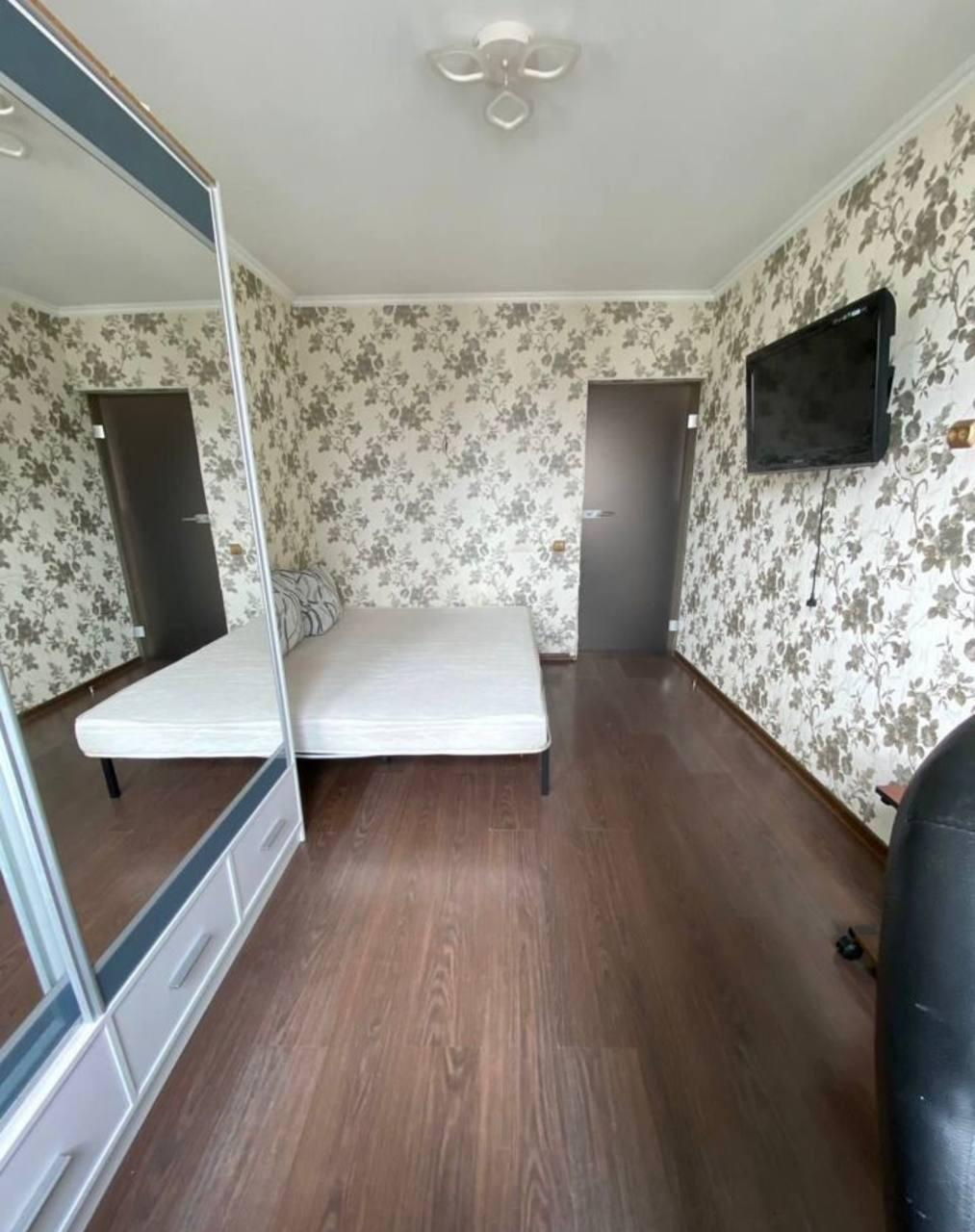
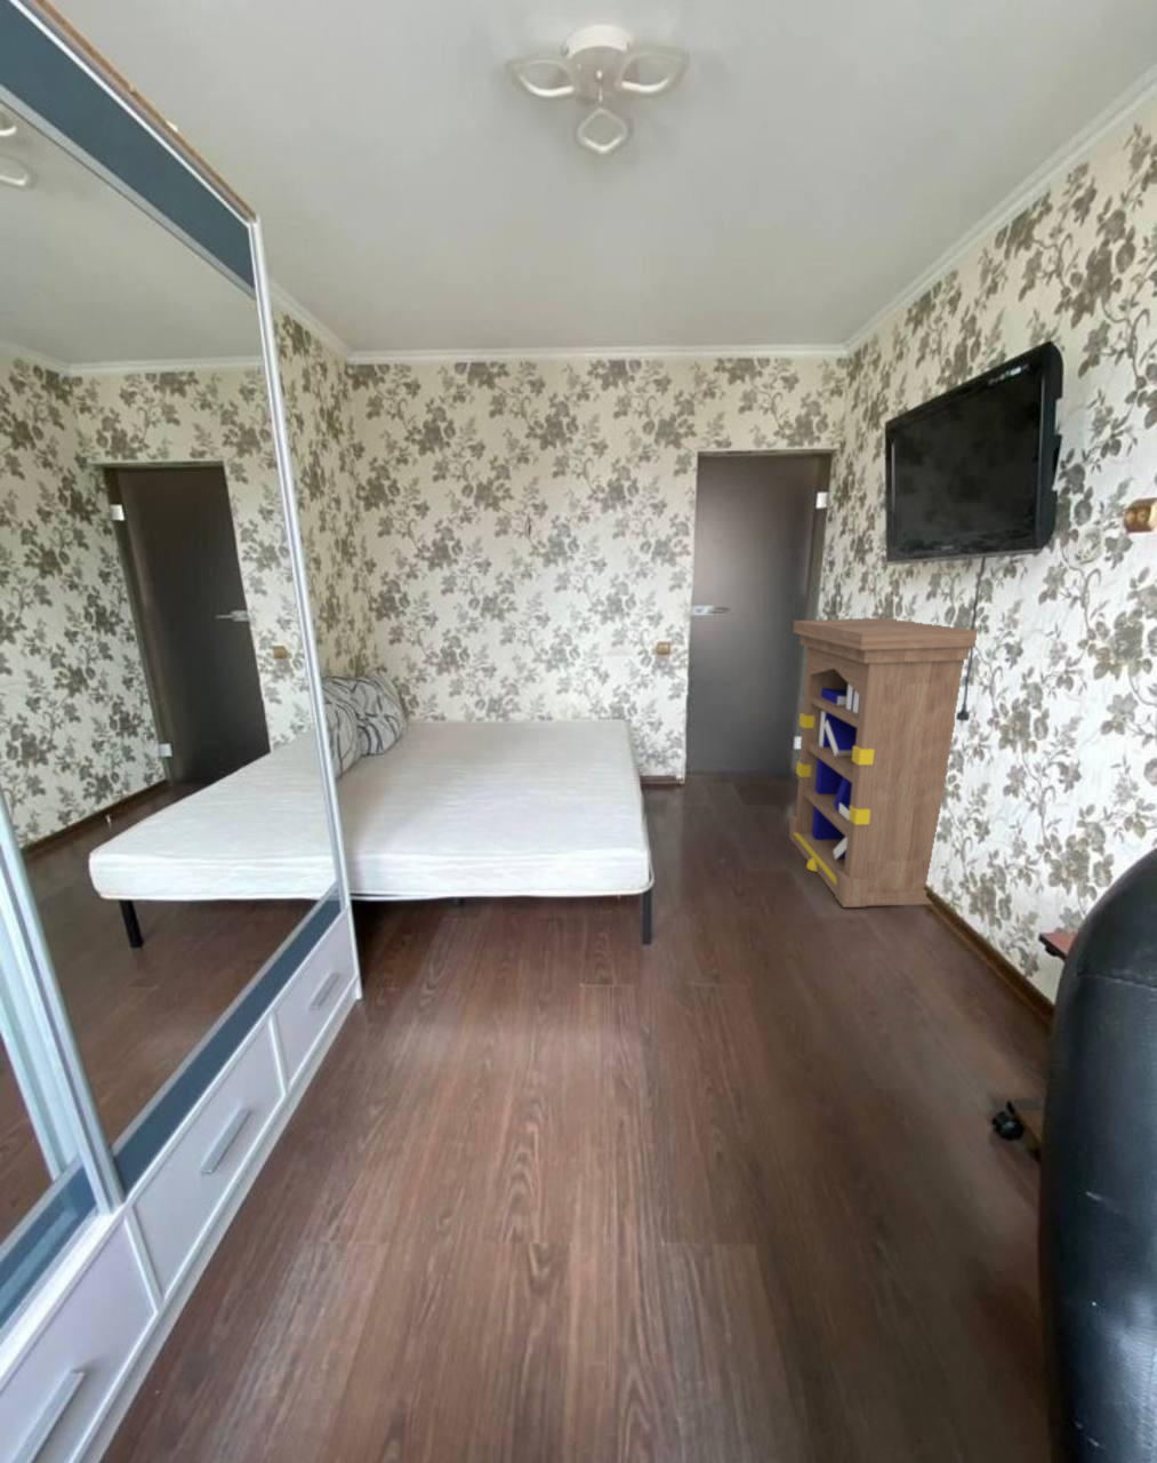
+ bookcase [788,618,978,908]
